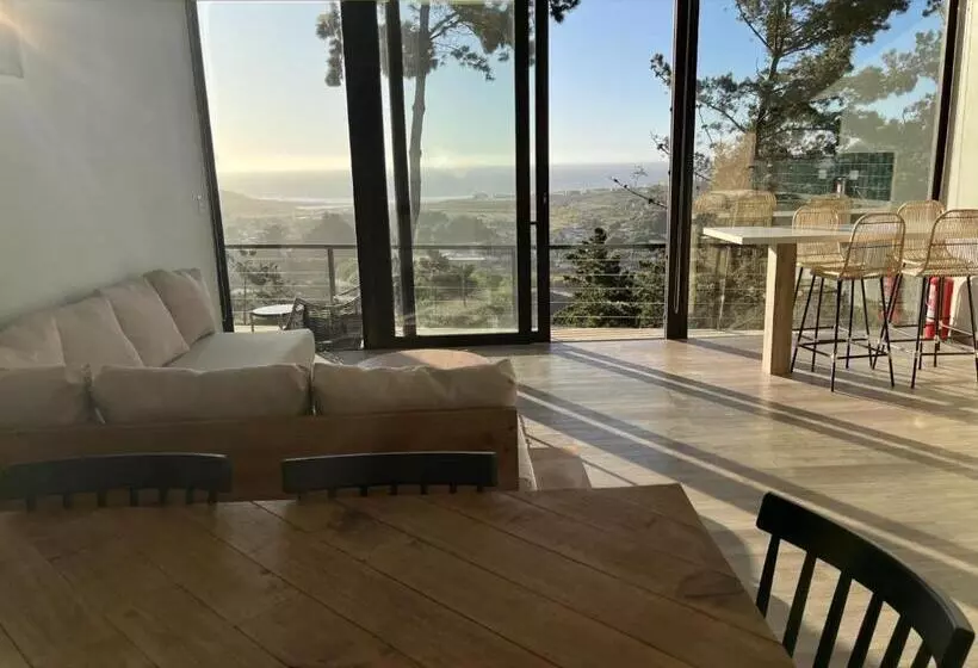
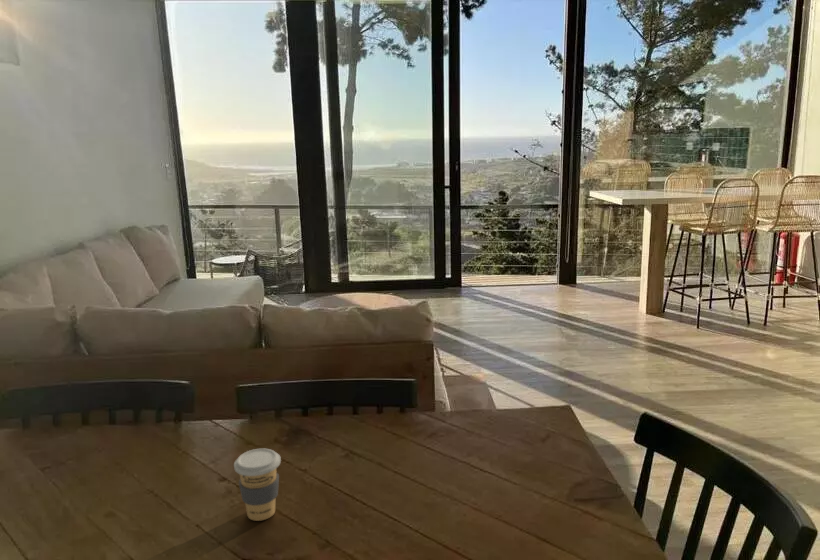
+ coffee cup [233,448,282,522]
